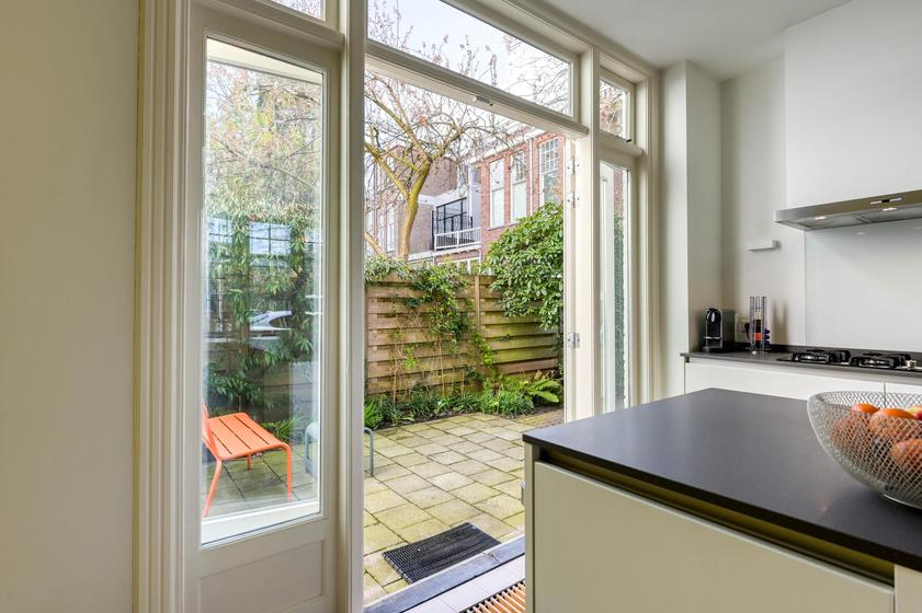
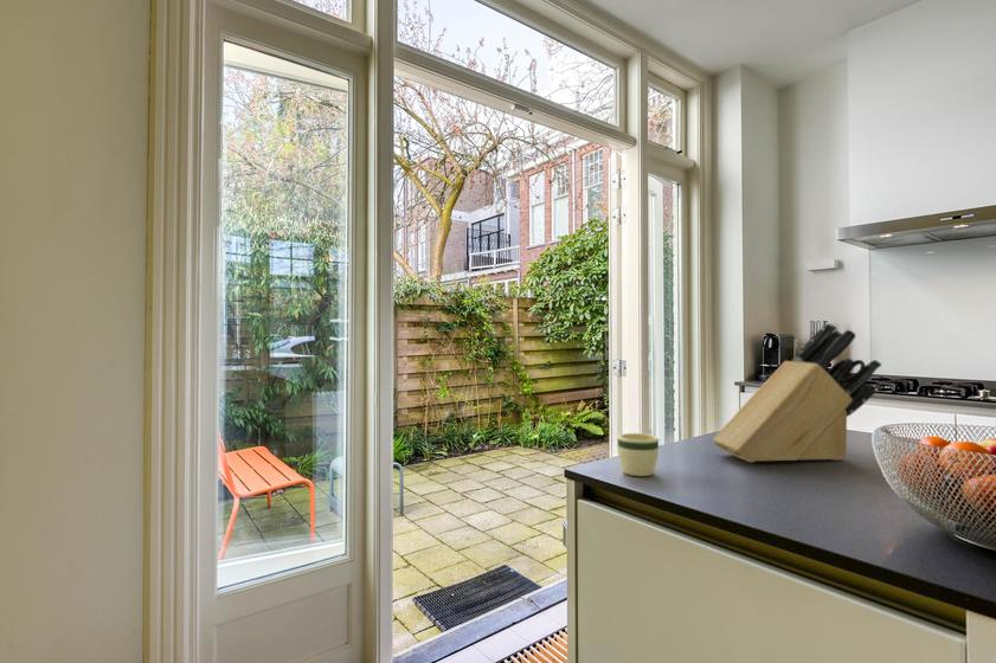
+ mug [617,432,660,477]
+ knife block [711,322,882,463]
